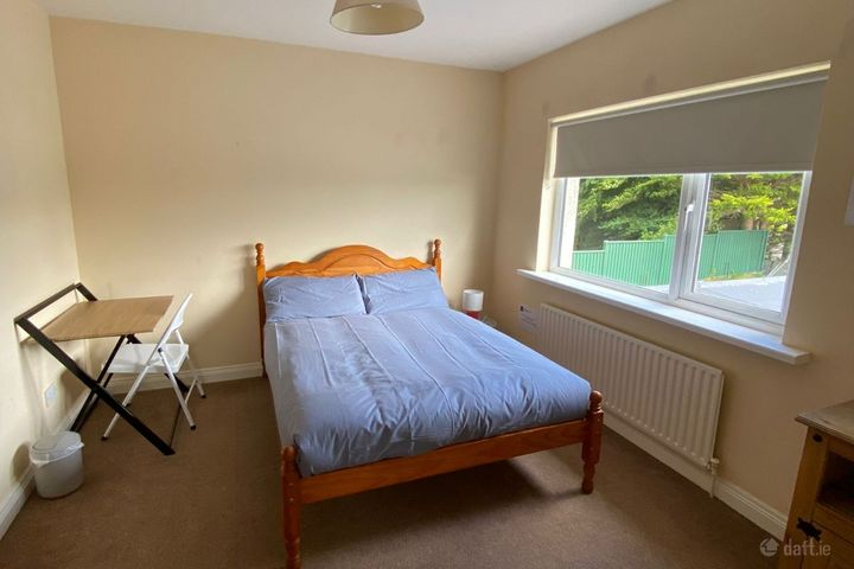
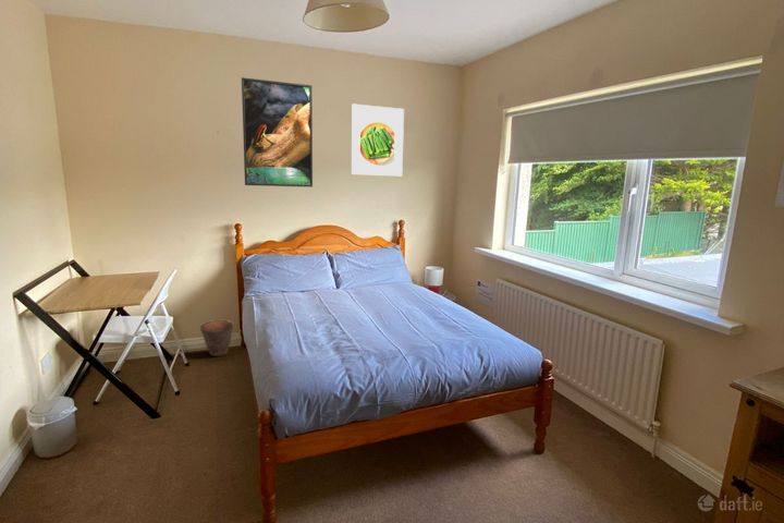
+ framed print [350,102,405,178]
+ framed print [241,76,314,188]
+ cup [199,319,234,357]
